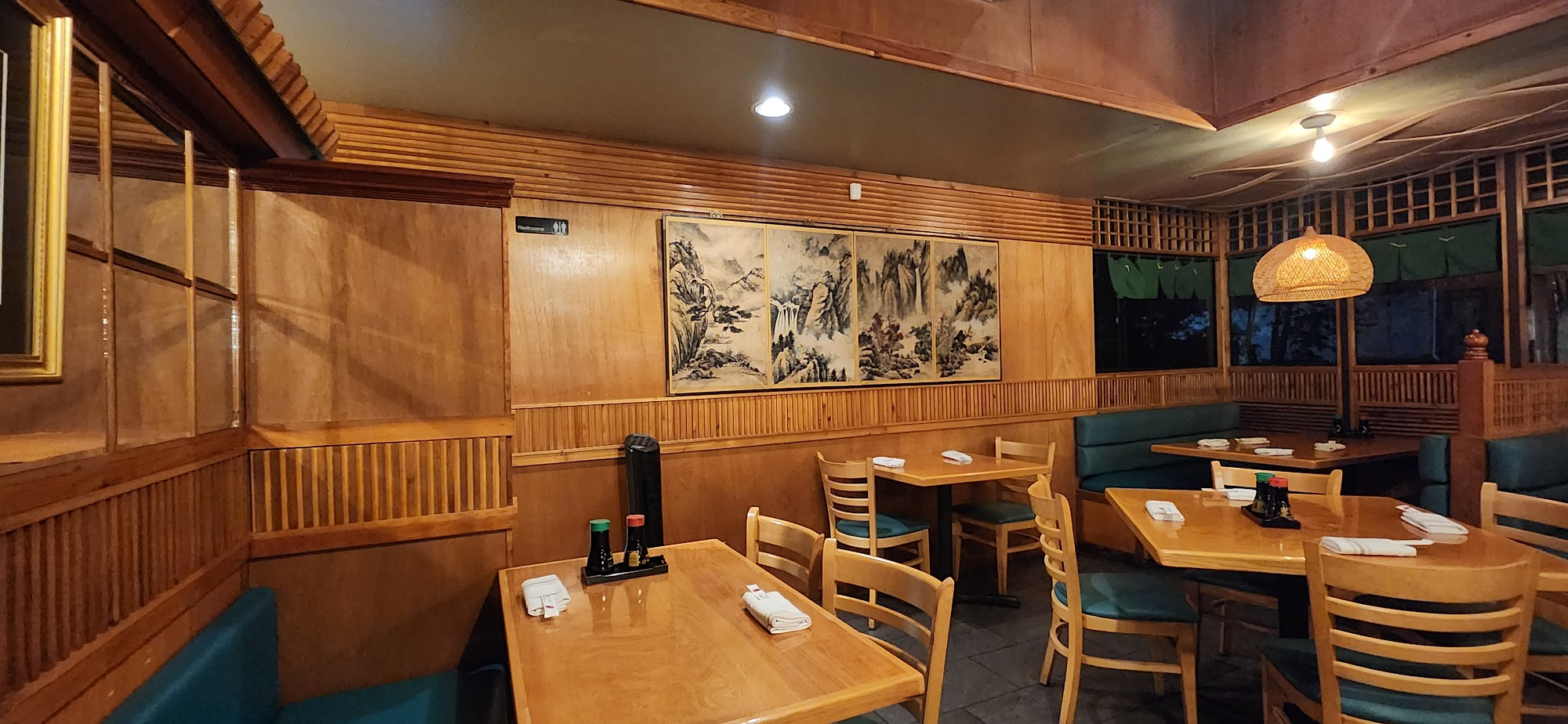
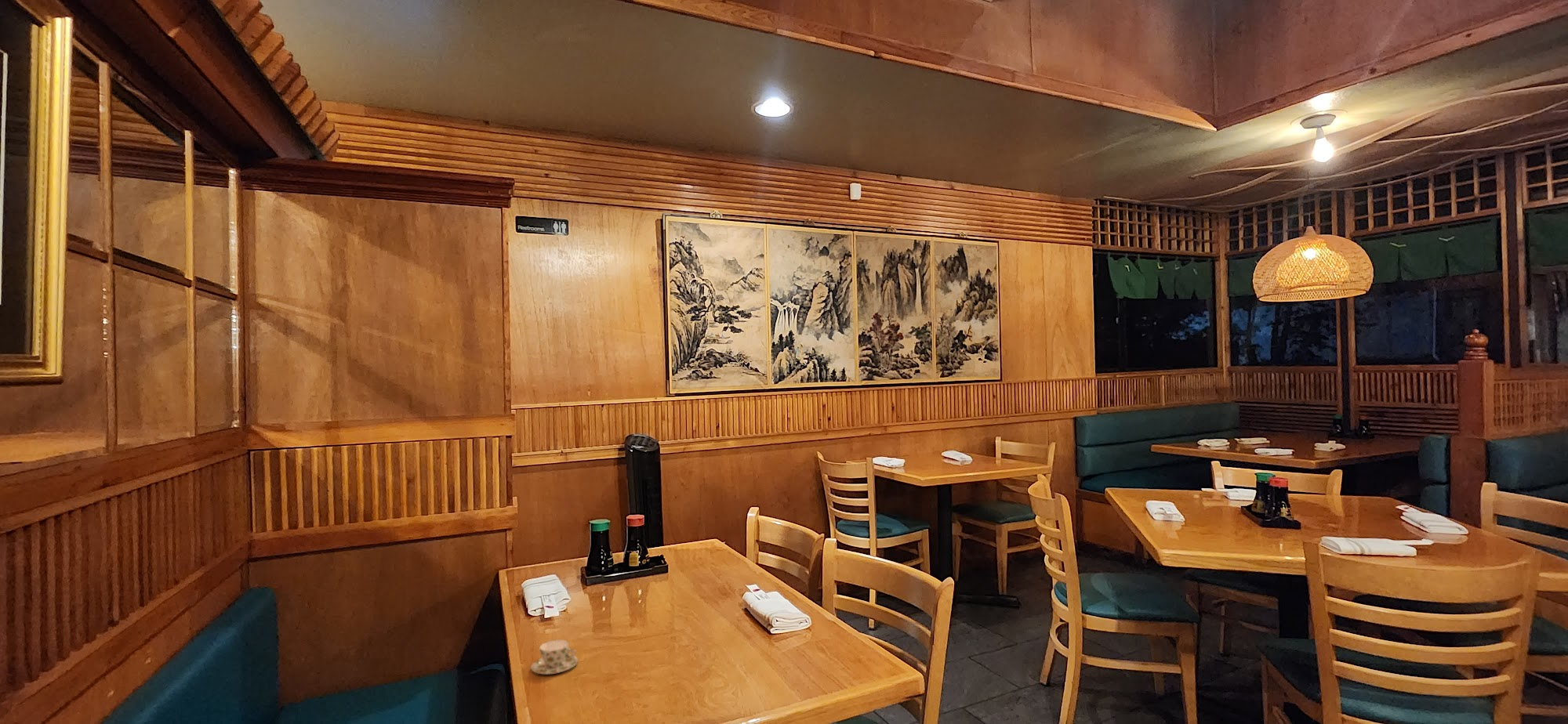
+ teacup [530,639,579,675]
